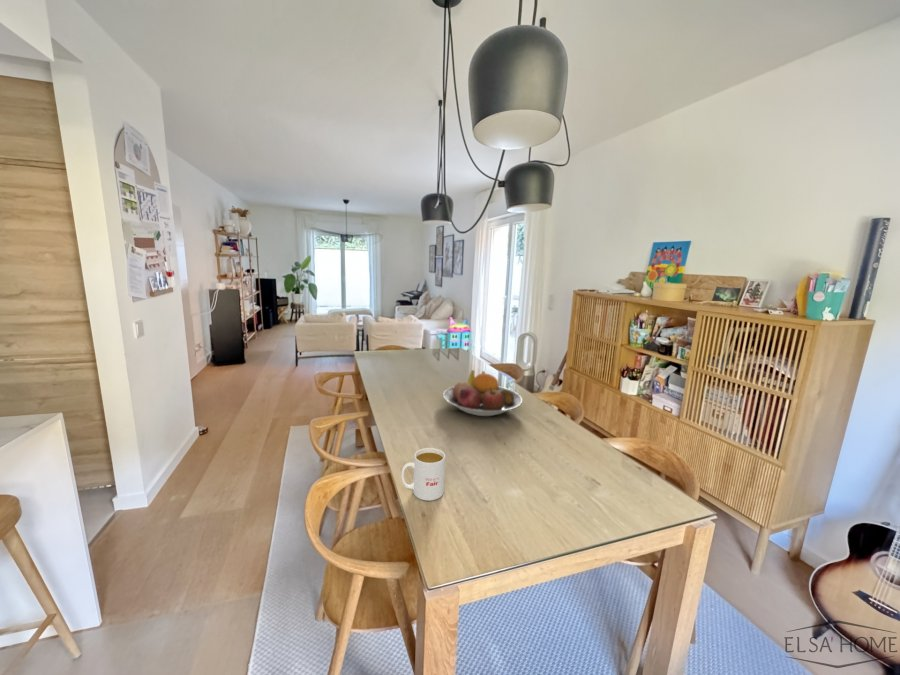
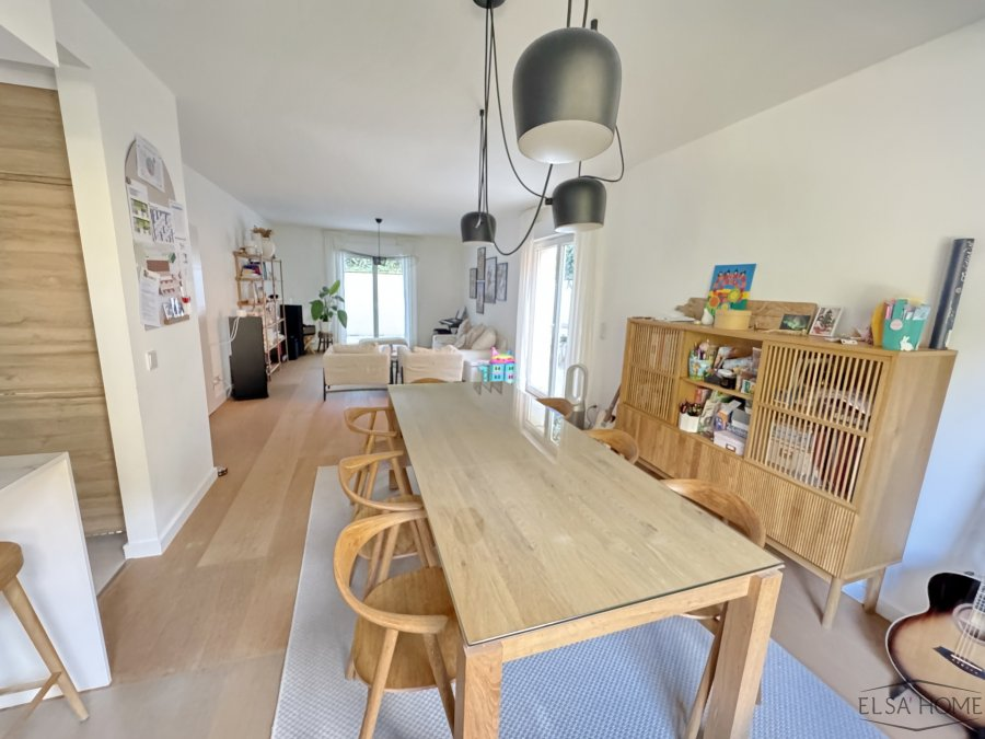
- mug [400,447,446,502]
- fruit bowl [442,369,523,417]
